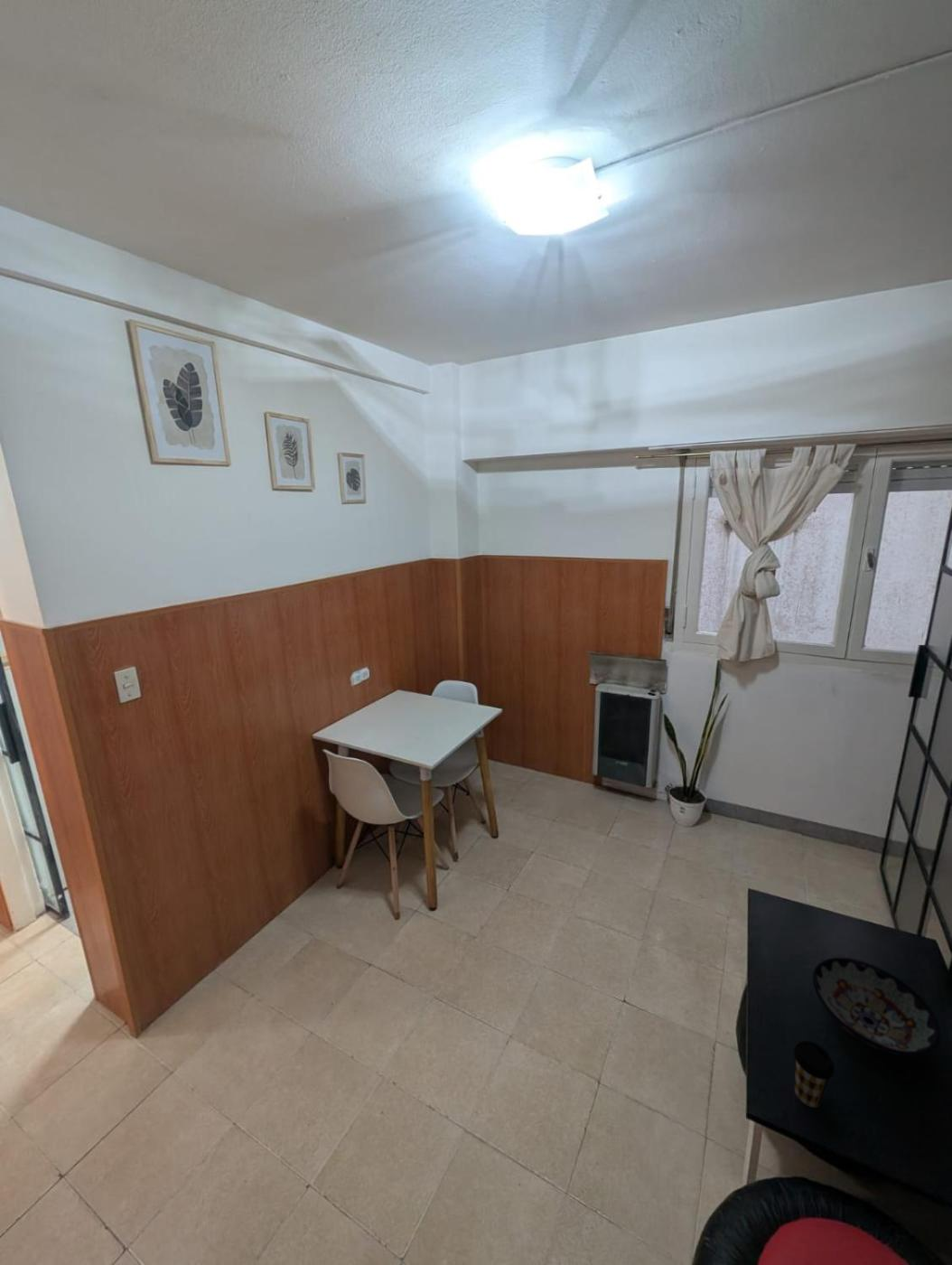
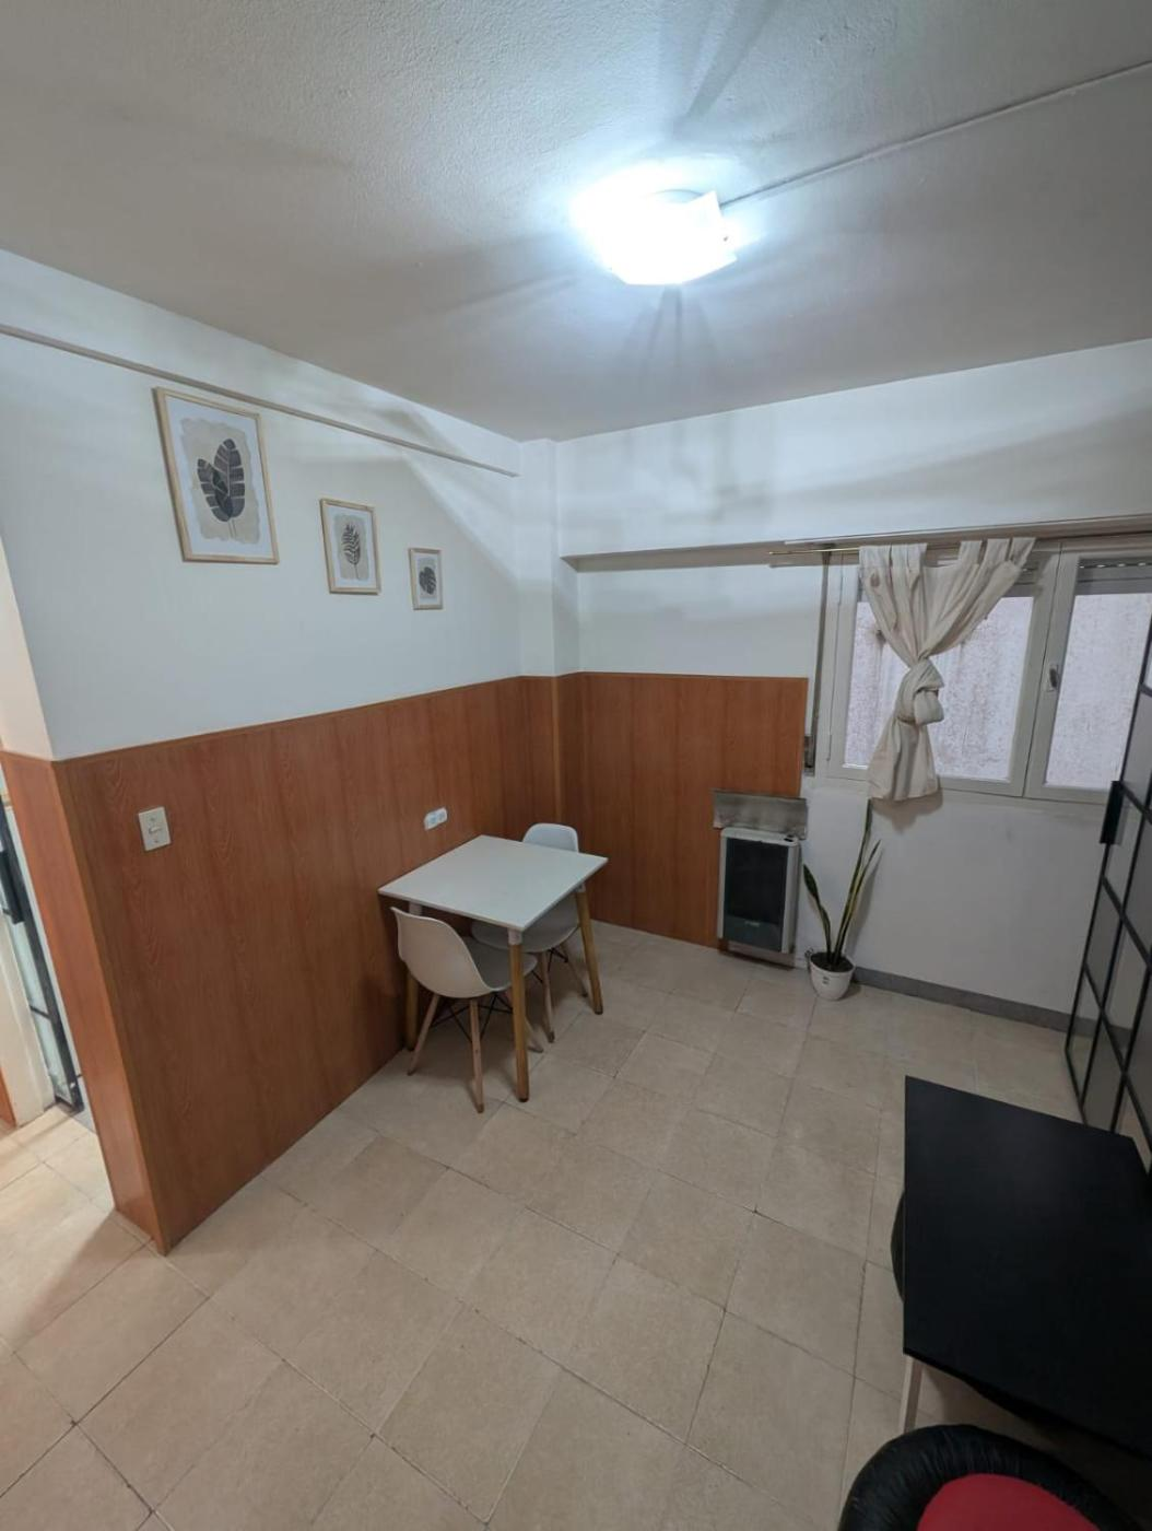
- bowl [812,957,941,1057]
- coffee cup [793,1040,835,1109]
